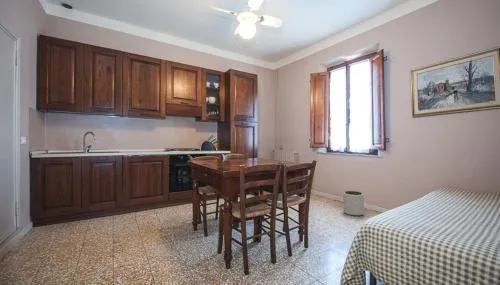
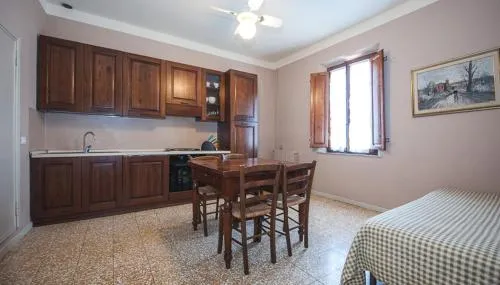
- plant pot [342,190,365,217]
